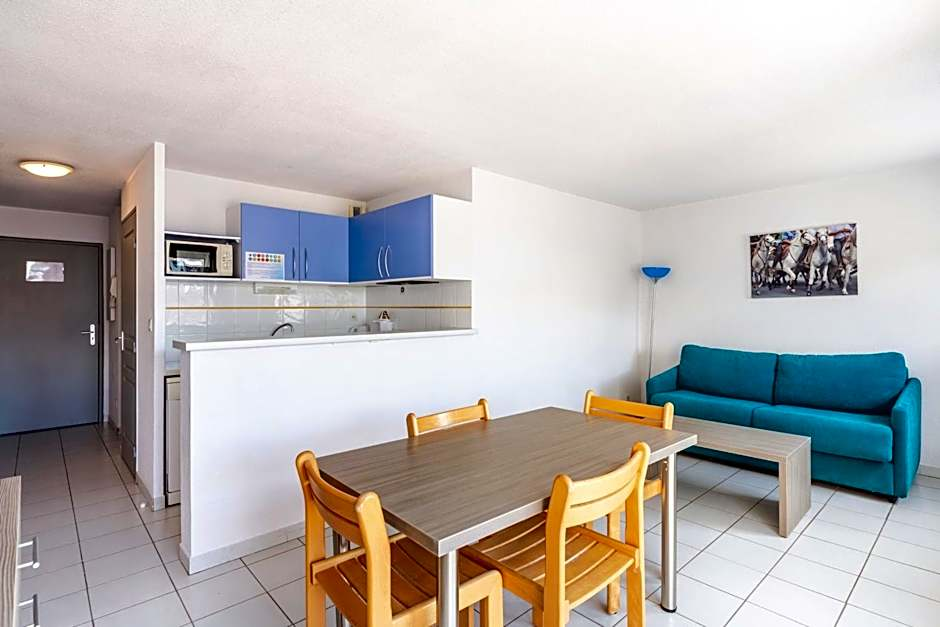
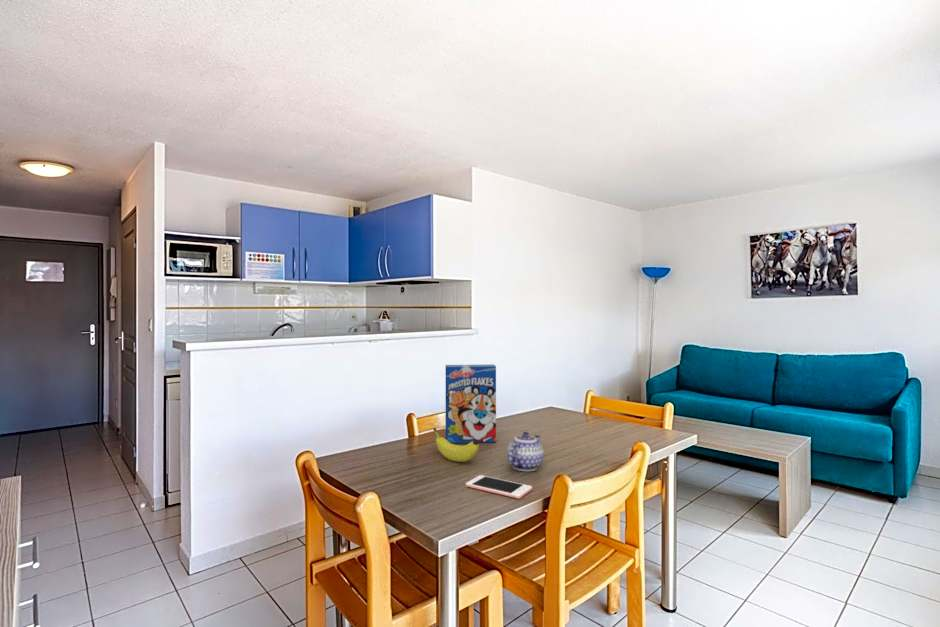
+ cell phone [465,474,533,500]
+ cereal box [445,363,497,444]
+ teapot [506,431,545,472]
+ fruit [432,427,480,463]
